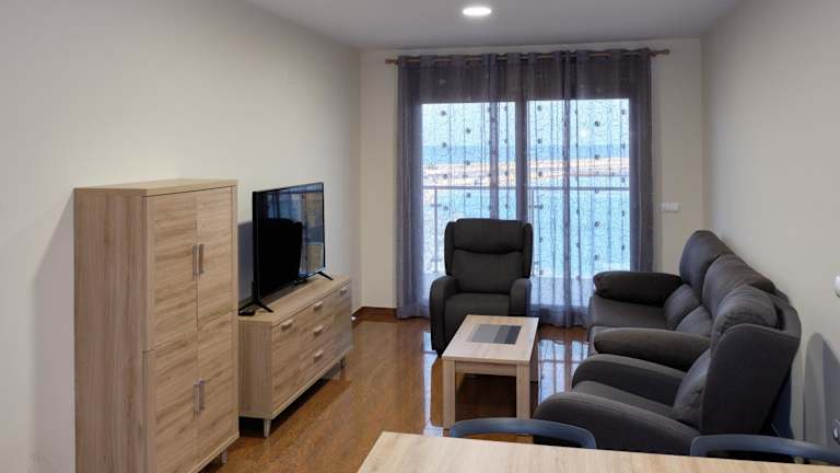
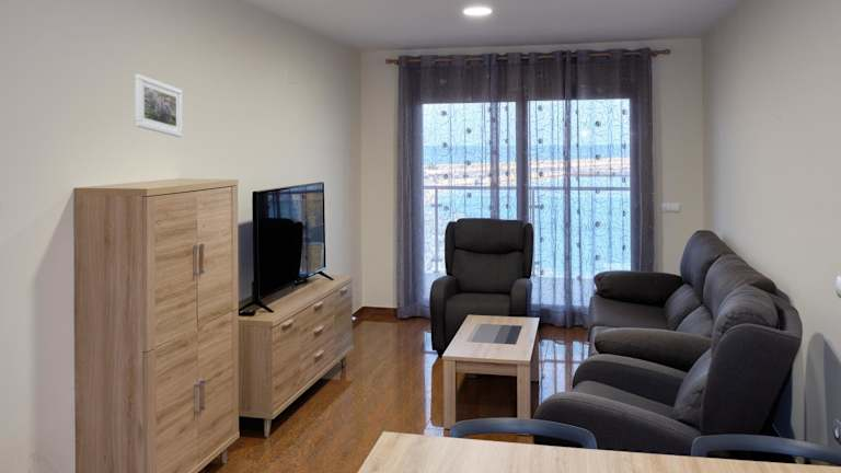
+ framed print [134,73,183,138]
